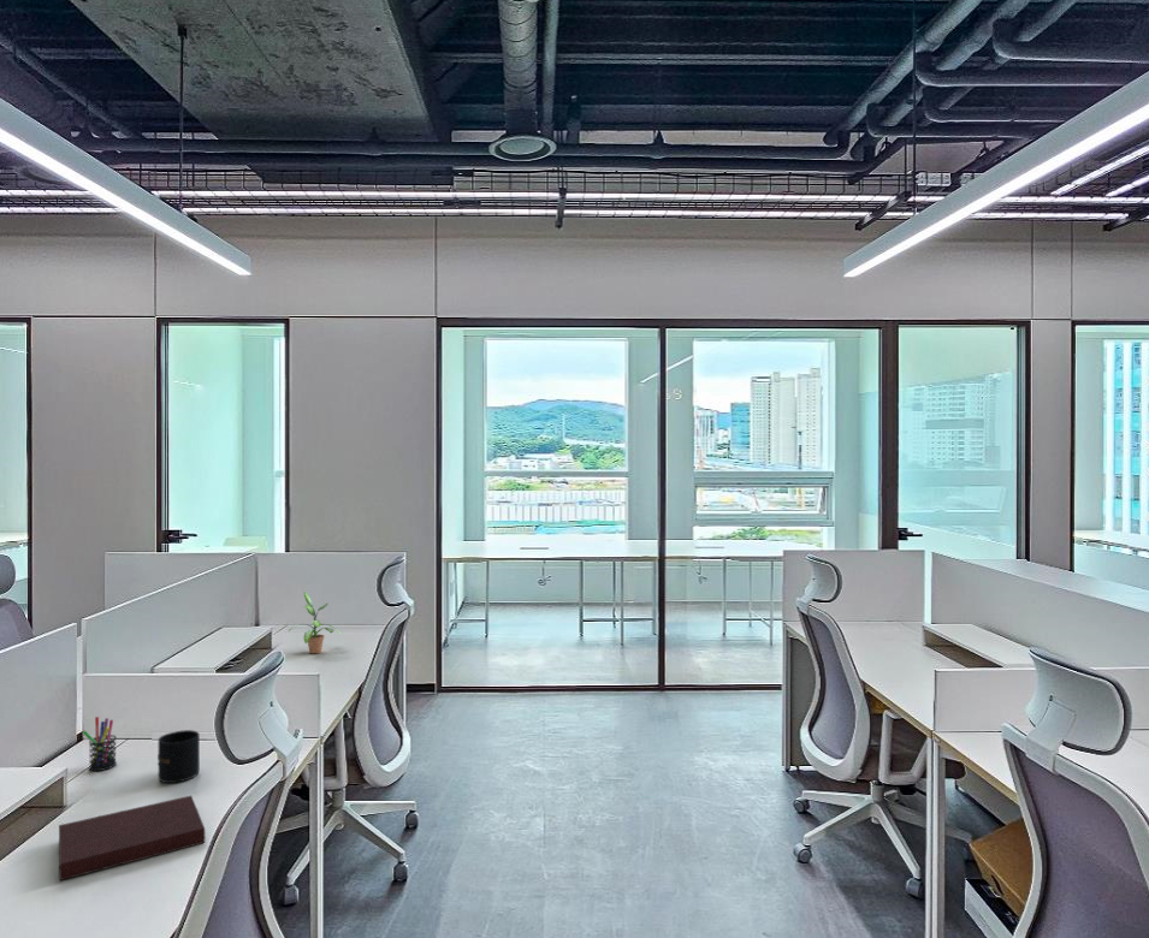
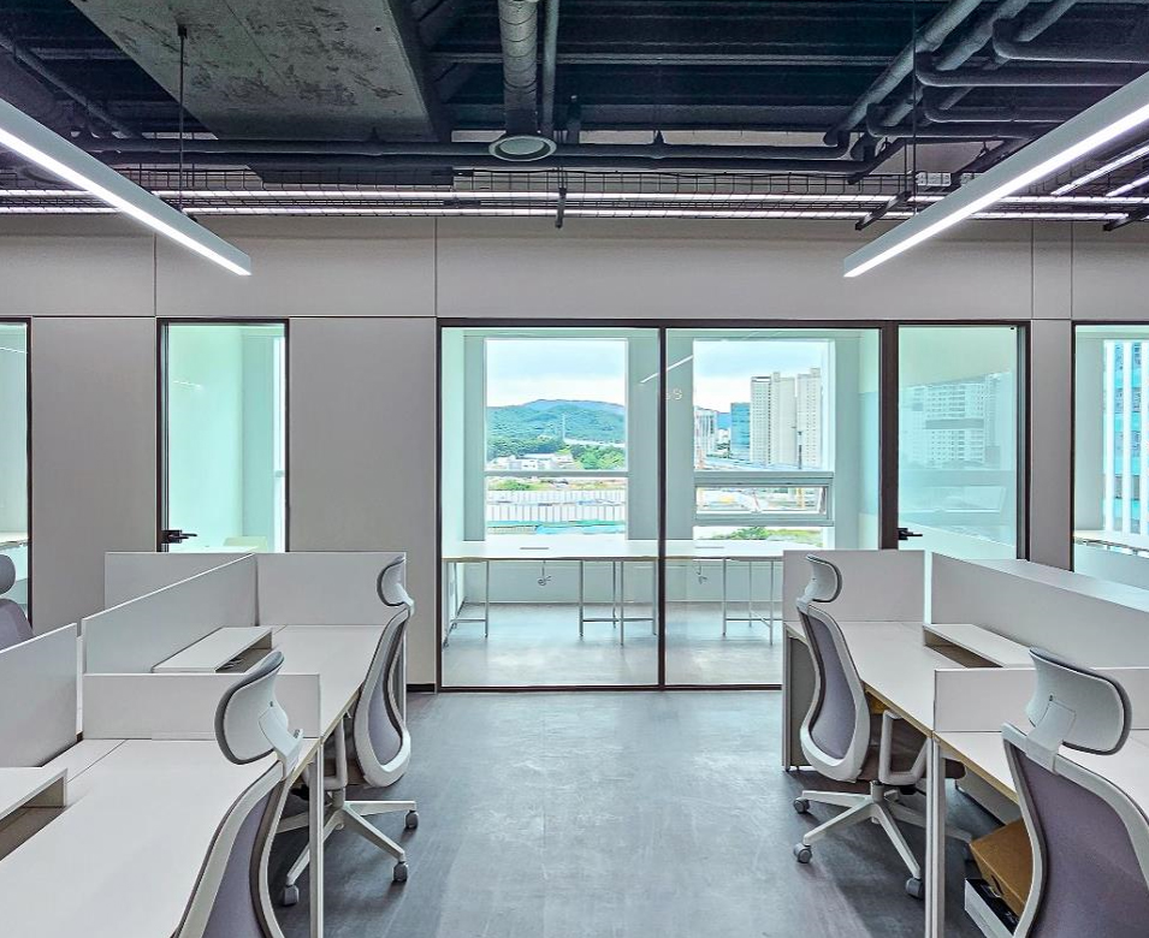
- pen holder [82,716,118,772]
- mug [156,729,201,784]
- notebook [58,795,206,881]
- potted plant [288,590,343,654]
